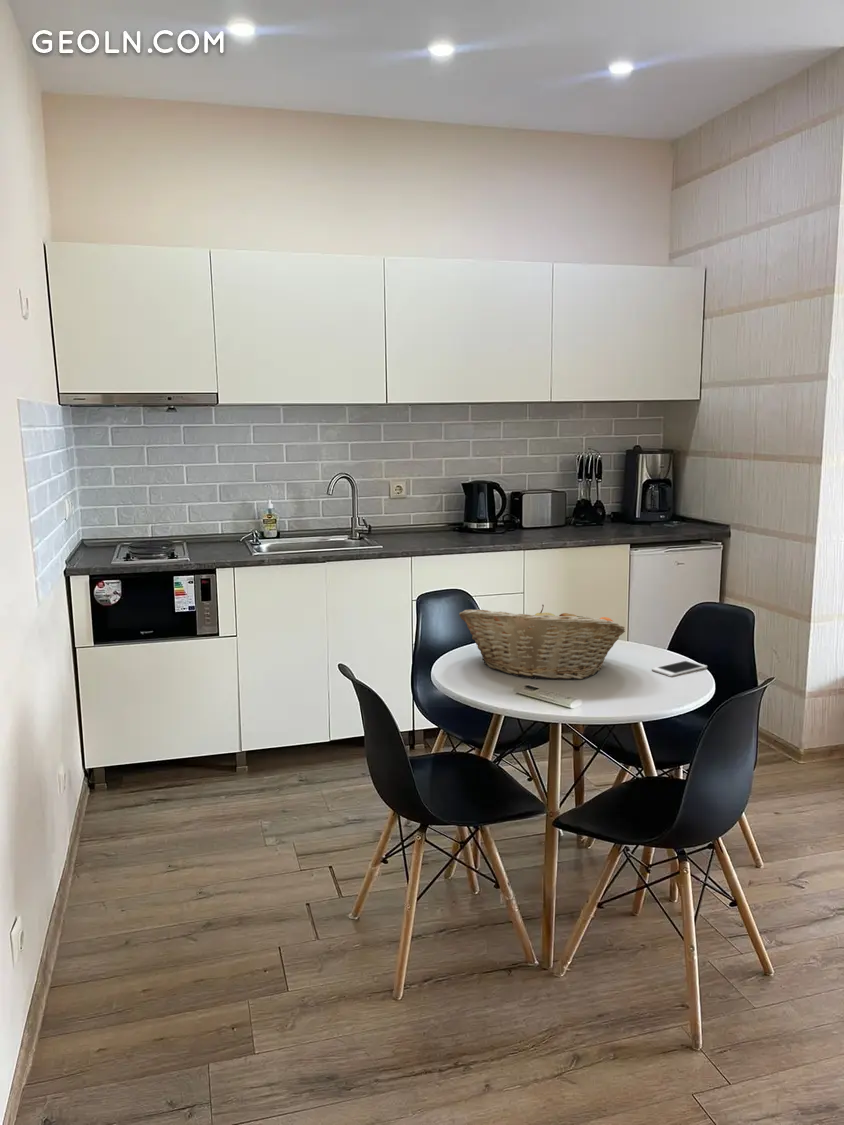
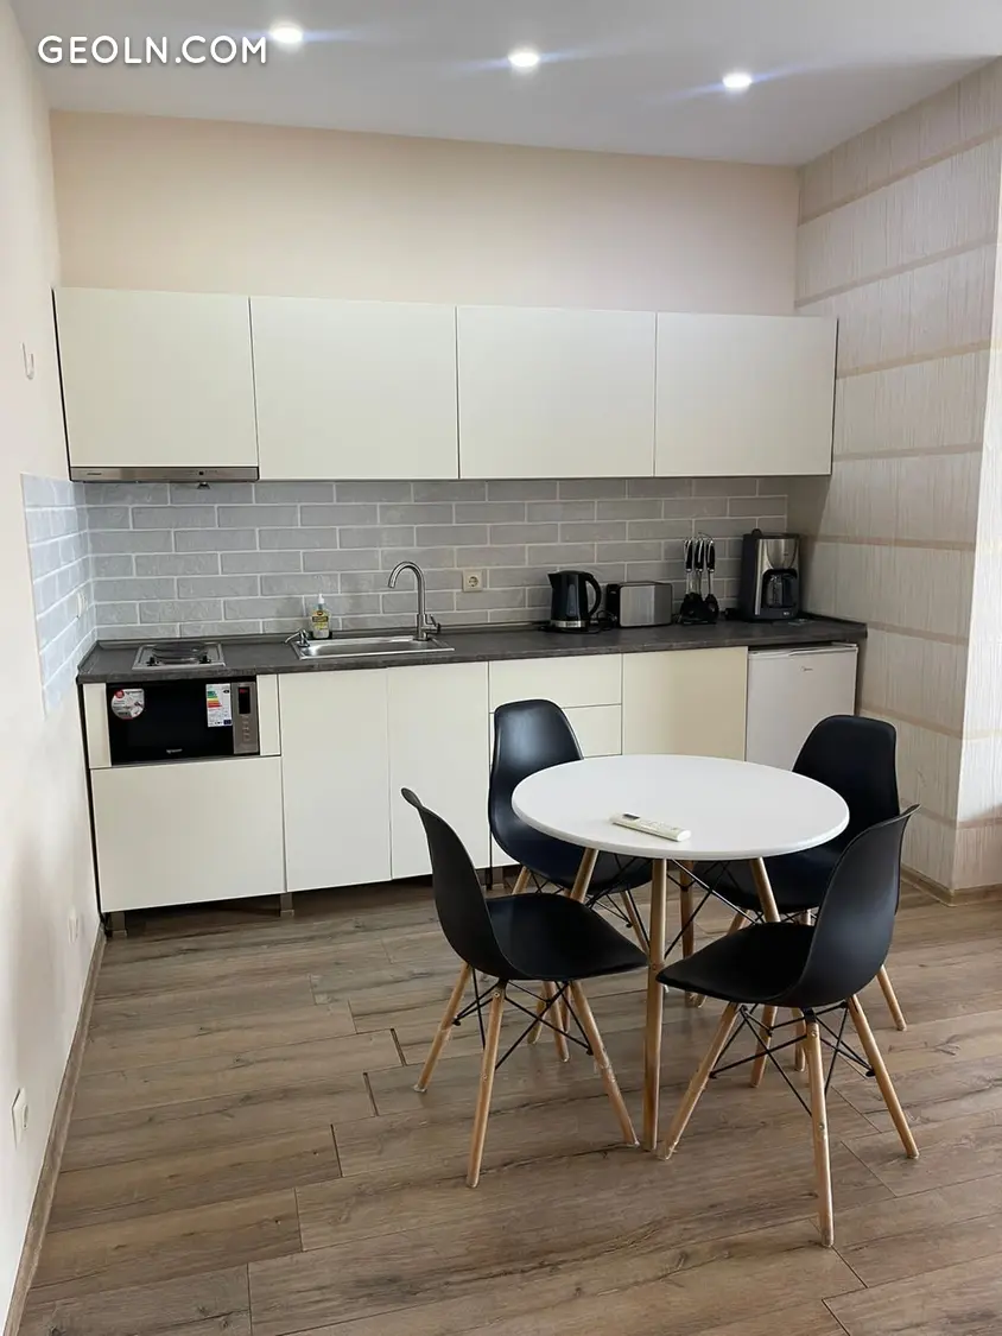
- fruit basket [458,604,626,681]
- cell phone [651,659,708,677]
